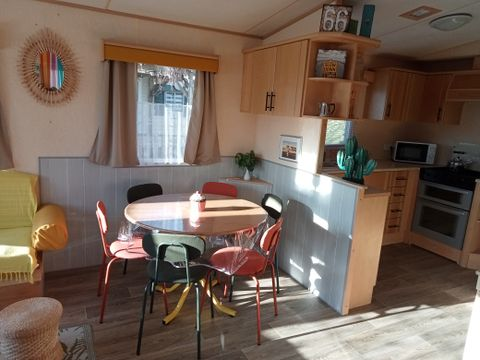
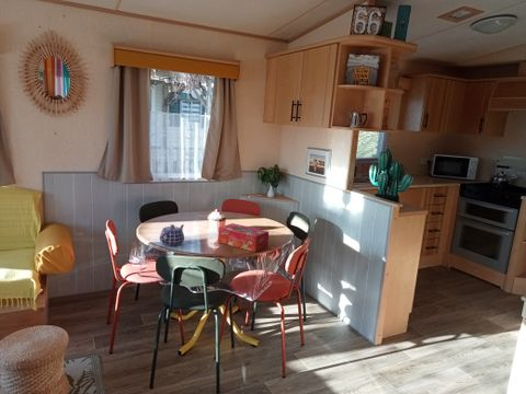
+ tissue box [217,222,270,253]
+ teapot [159,223,185,246]
